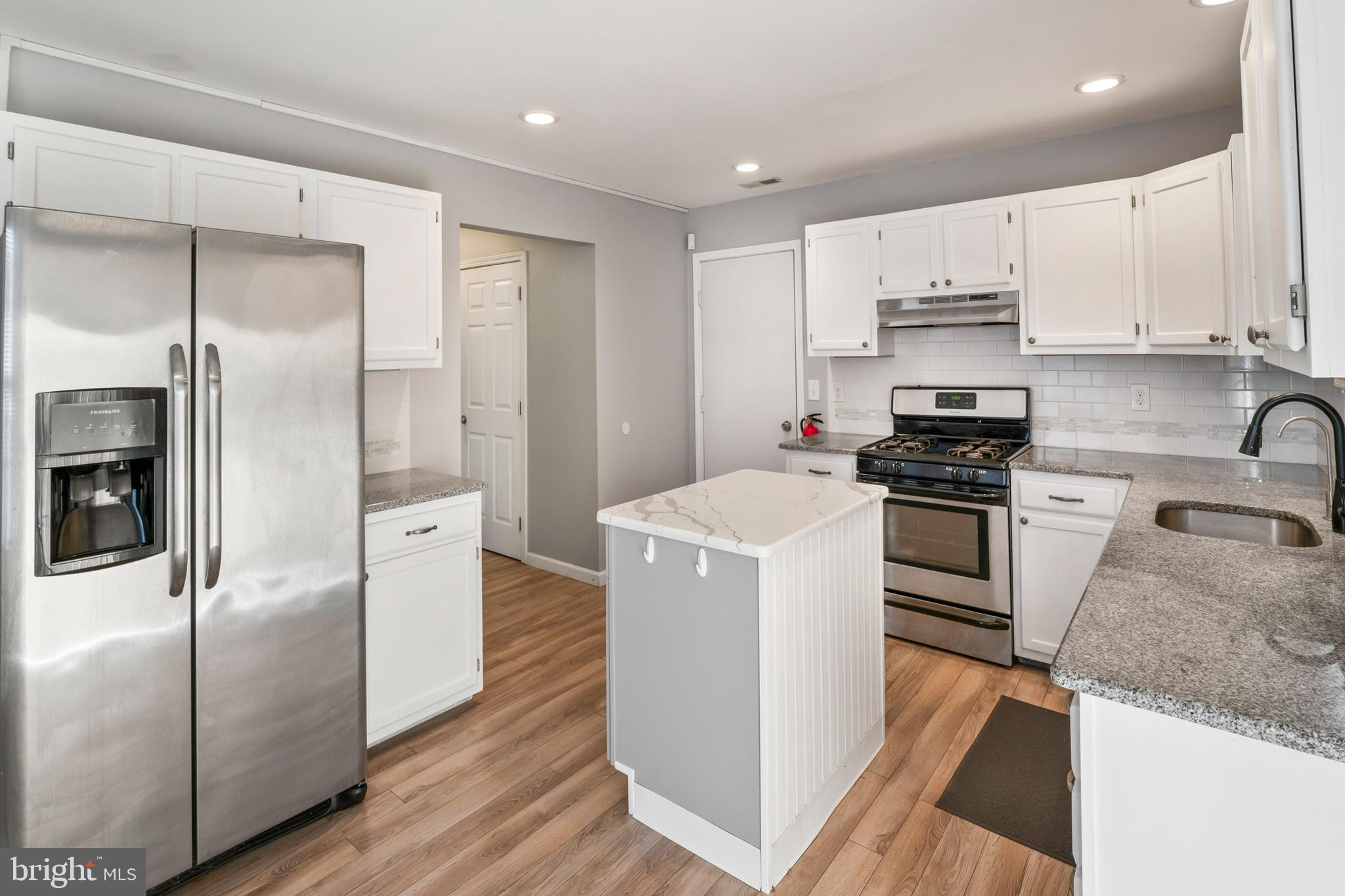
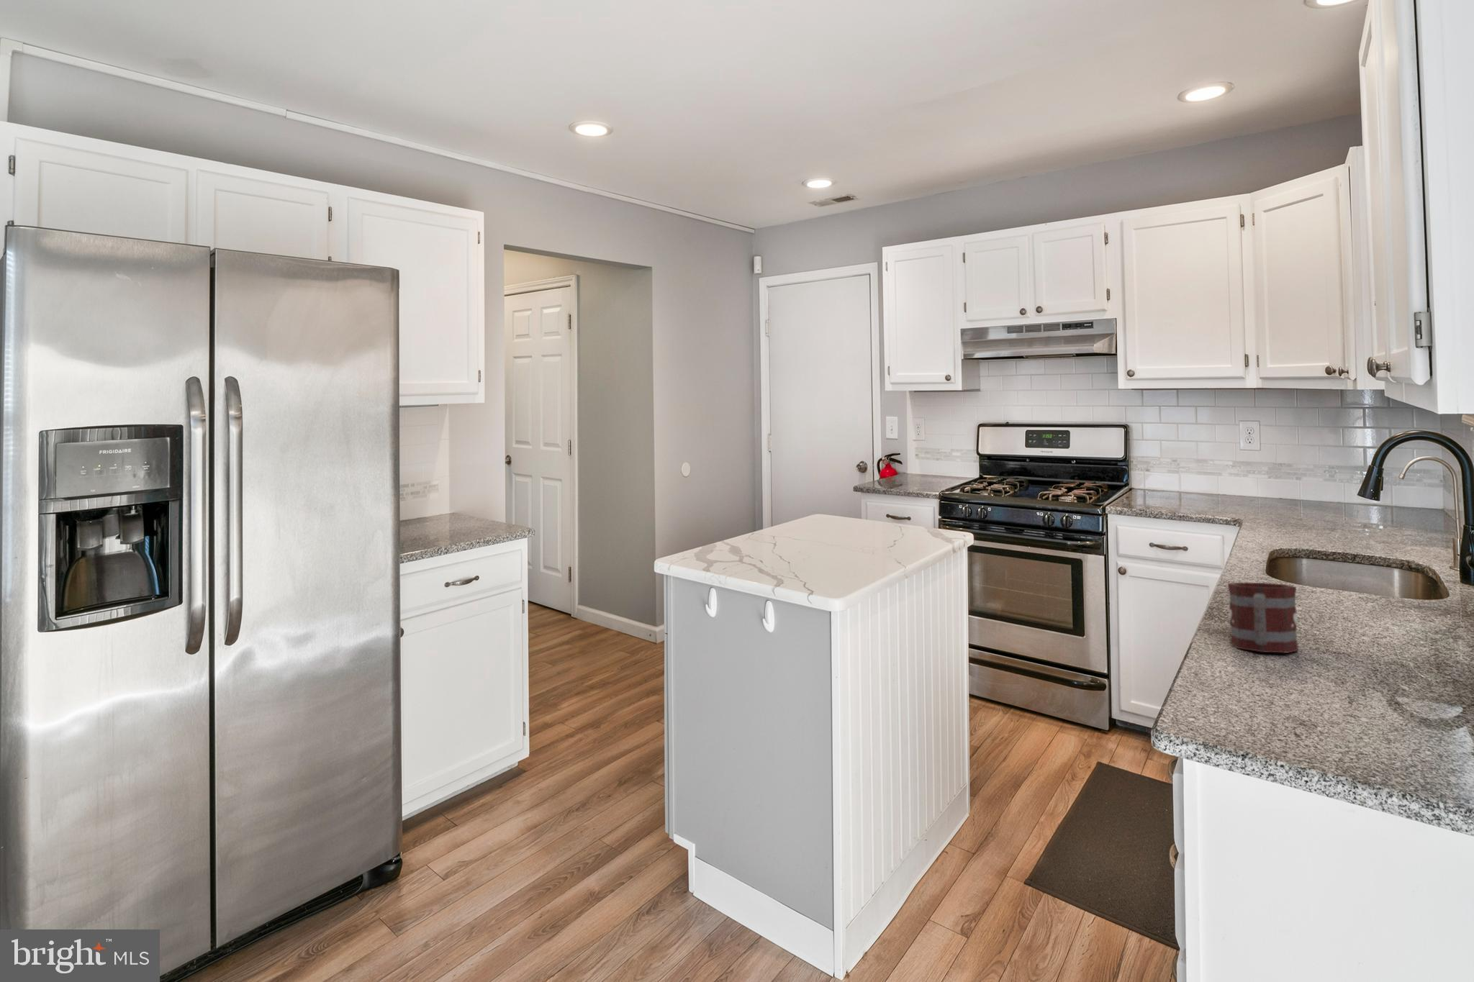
+ mug [1227,582,1299,654]
